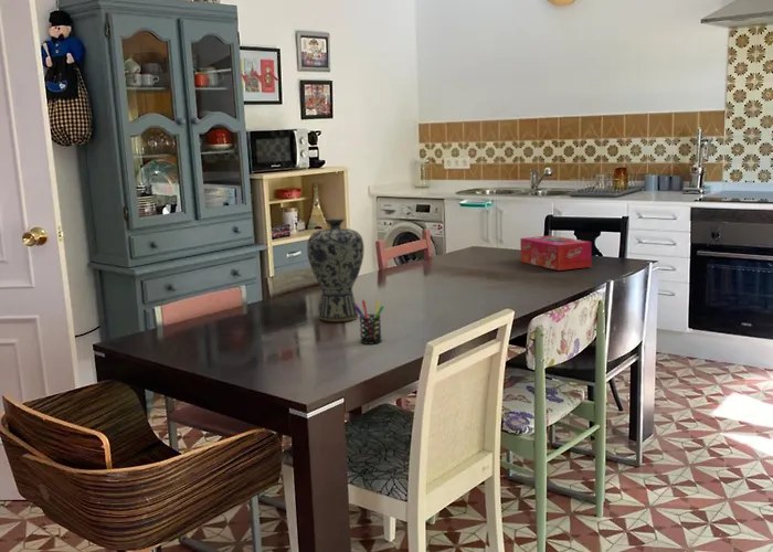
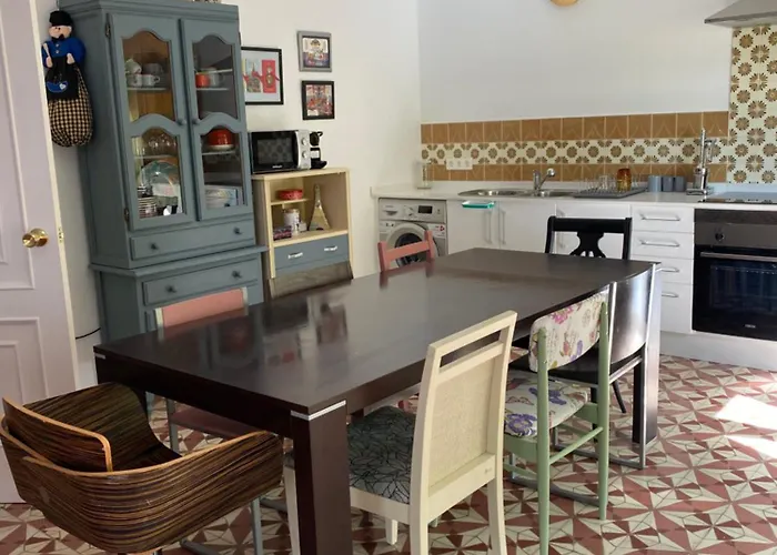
- pen holder [353,299,385,346]
- vase [306,216,366,322]
- tissue box [519,234,592,272]
